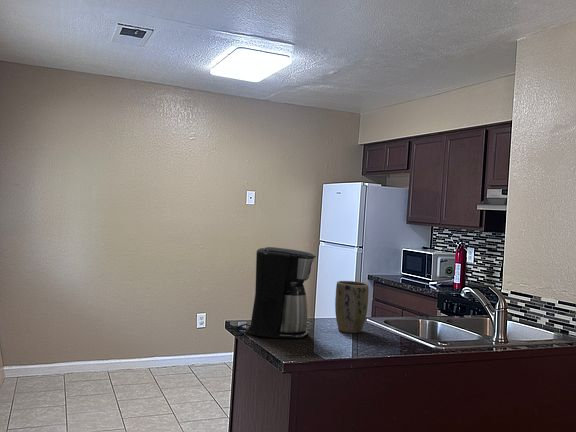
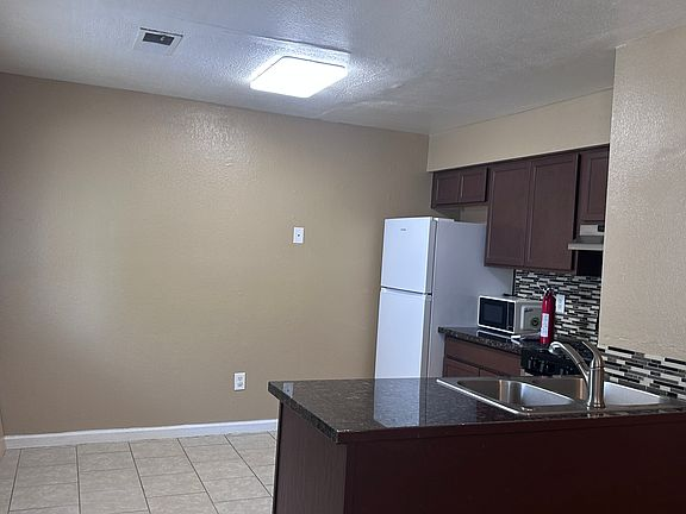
- coffee maker [224,246,317,340]
- plant pot [334,280,370,334]
